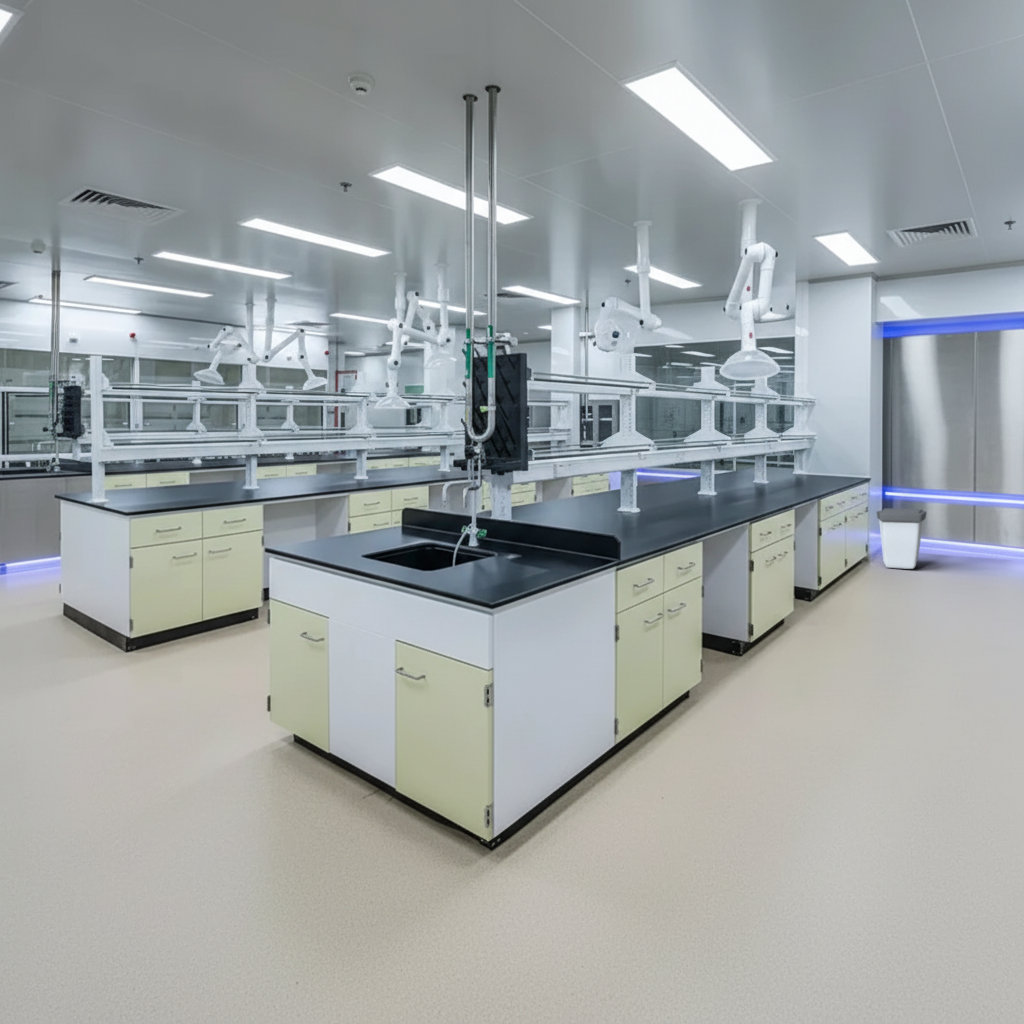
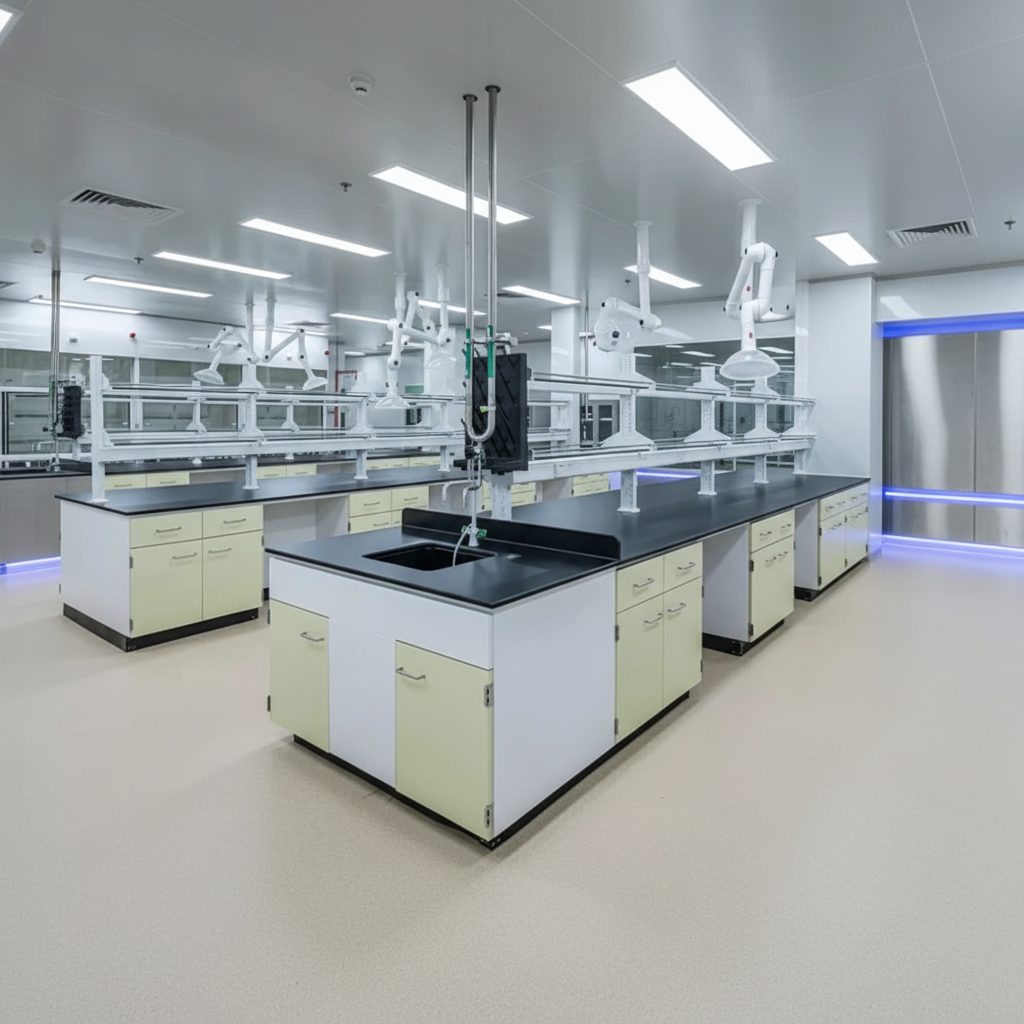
- trash can [876,507,928,570]
